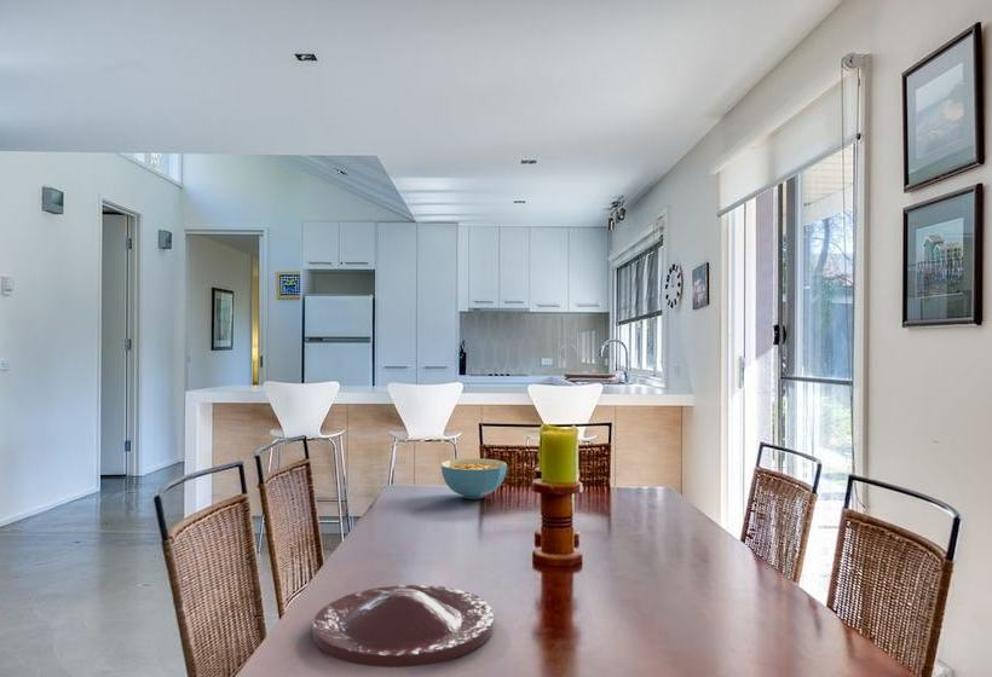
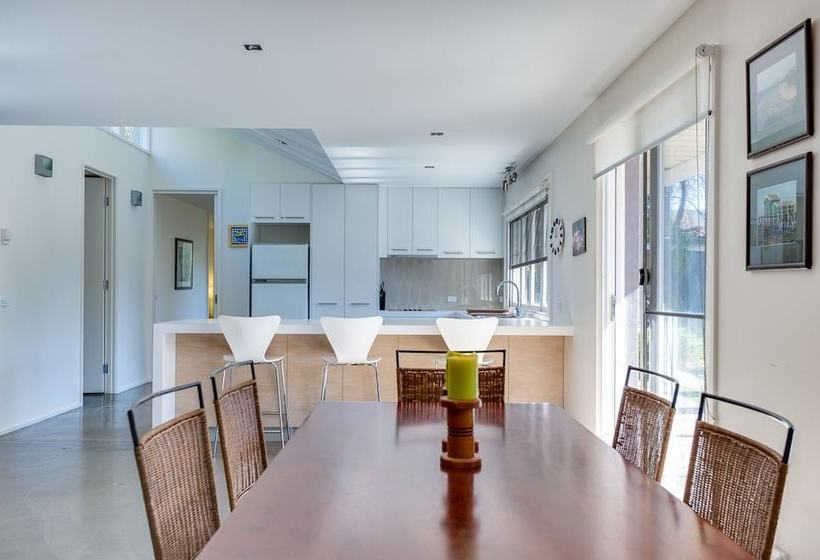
- cereal bowl [440,457,508,500]
- plate [312,584,495,669]
